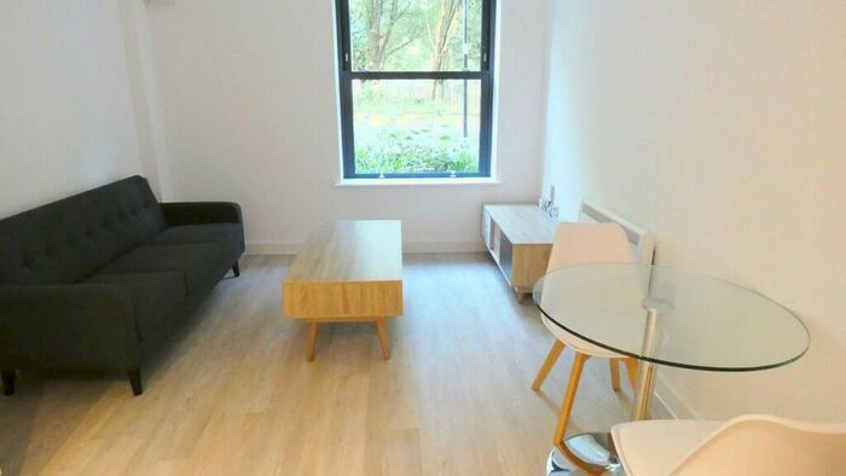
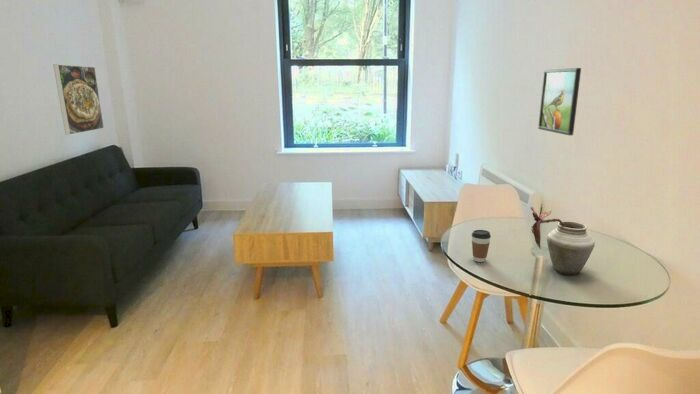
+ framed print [537,67,582,136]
+ vase [530,206,596,276]
+ coffee cup [471,229,492,263]
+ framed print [52,63,105,136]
